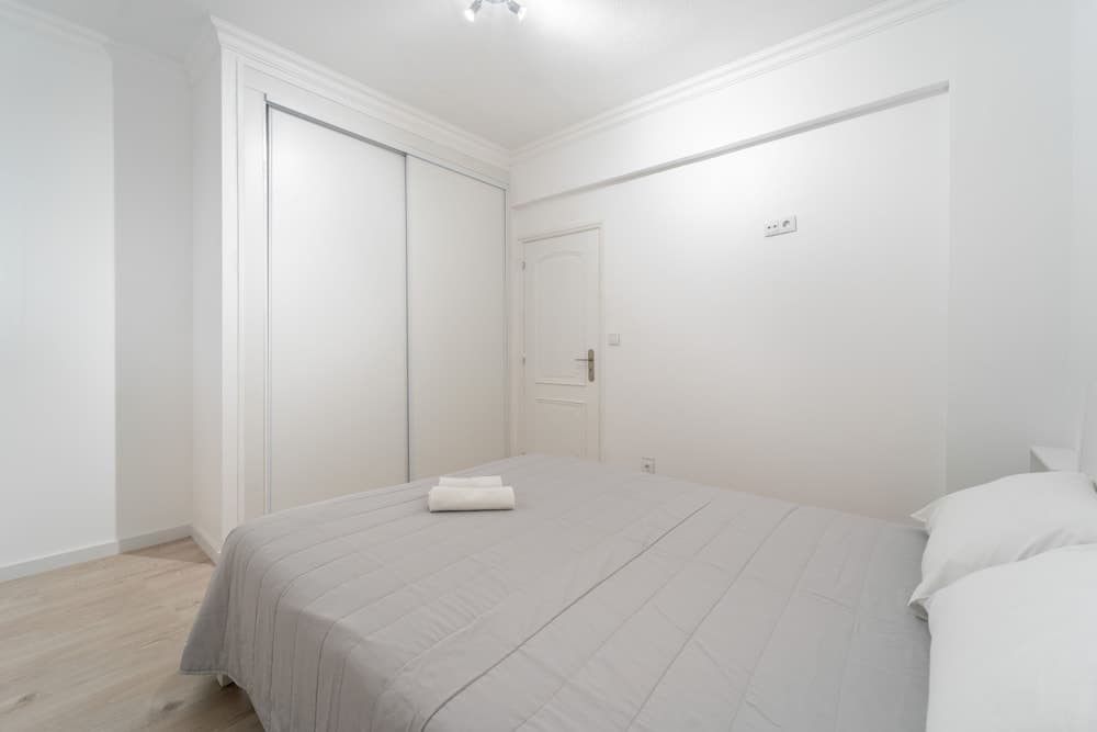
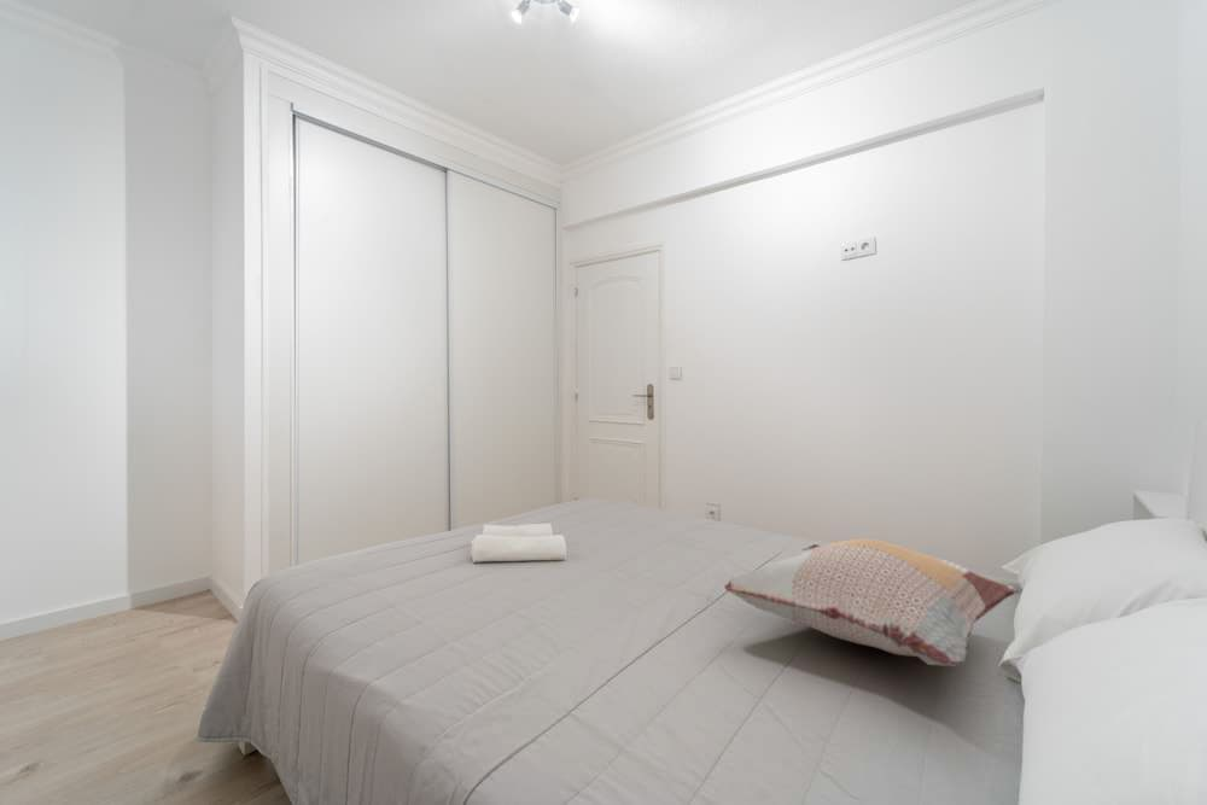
+ decorative pillow [723,537,1020,667]
